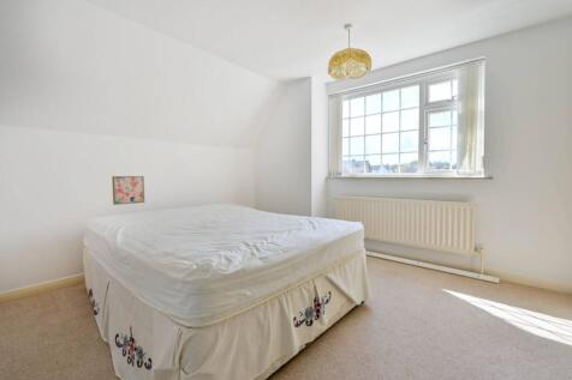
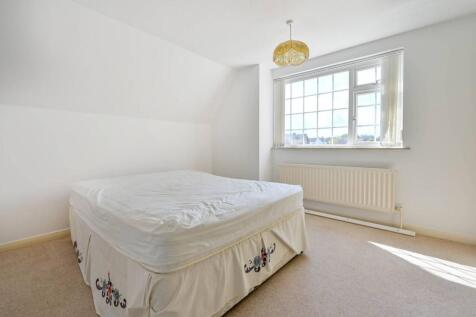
- wall art [111,175,145,206]
